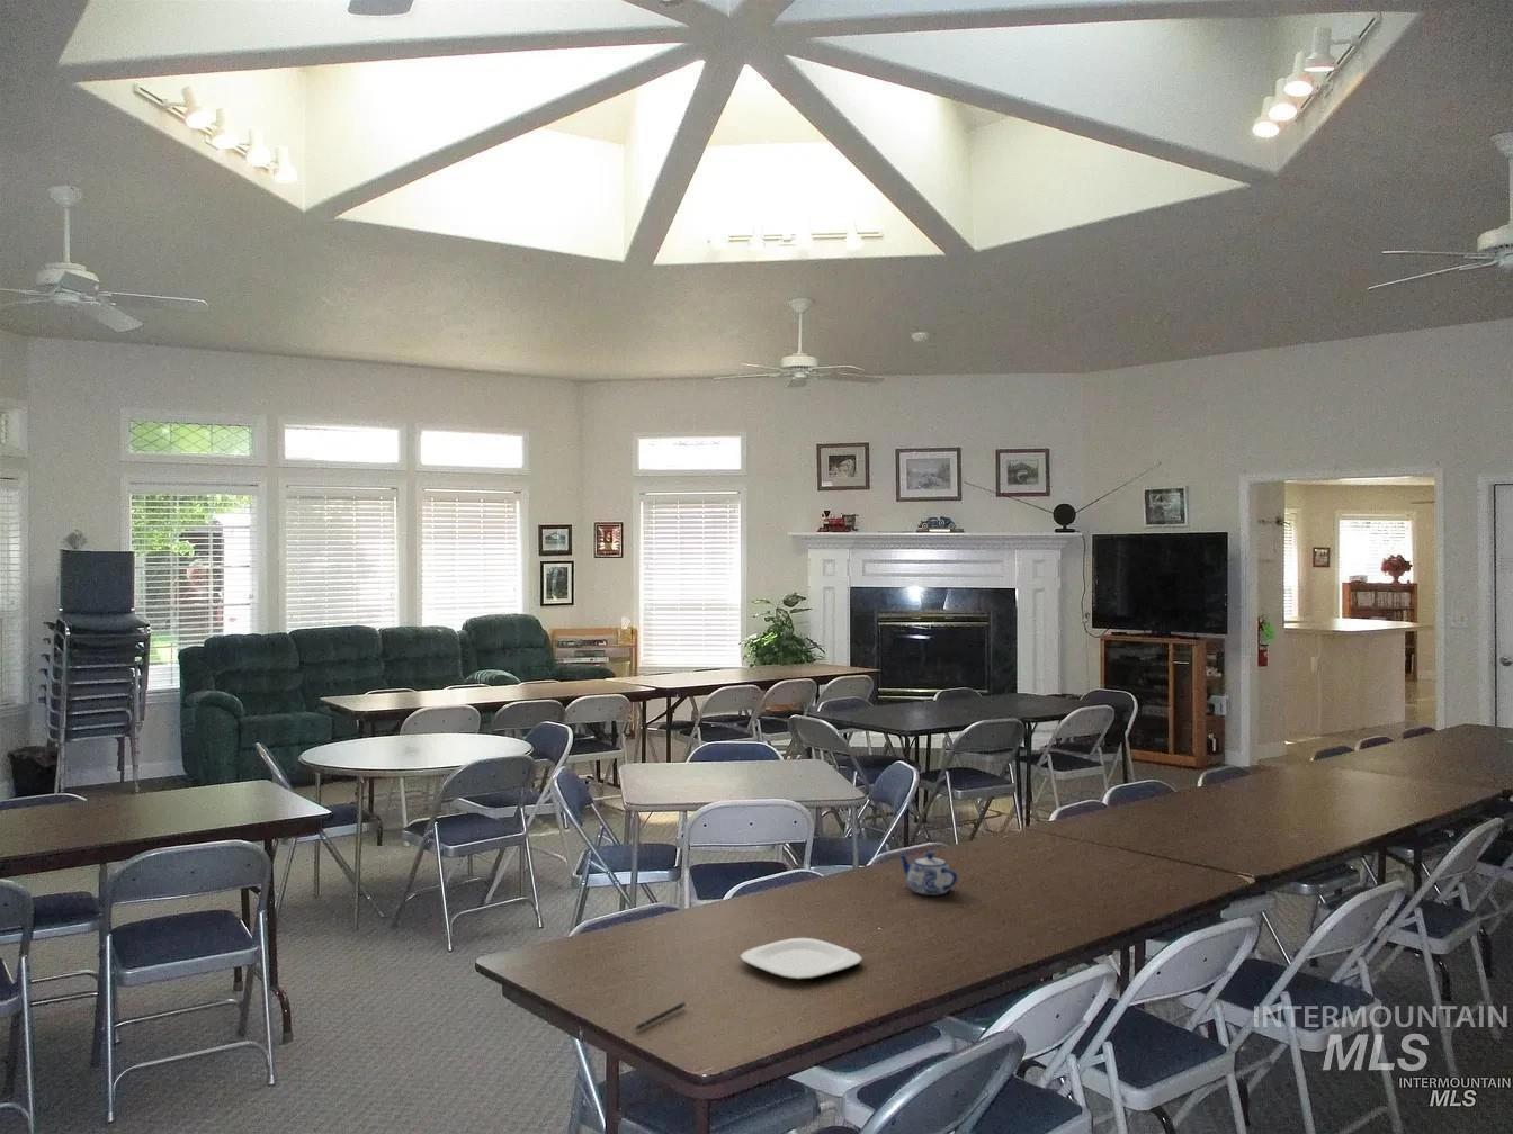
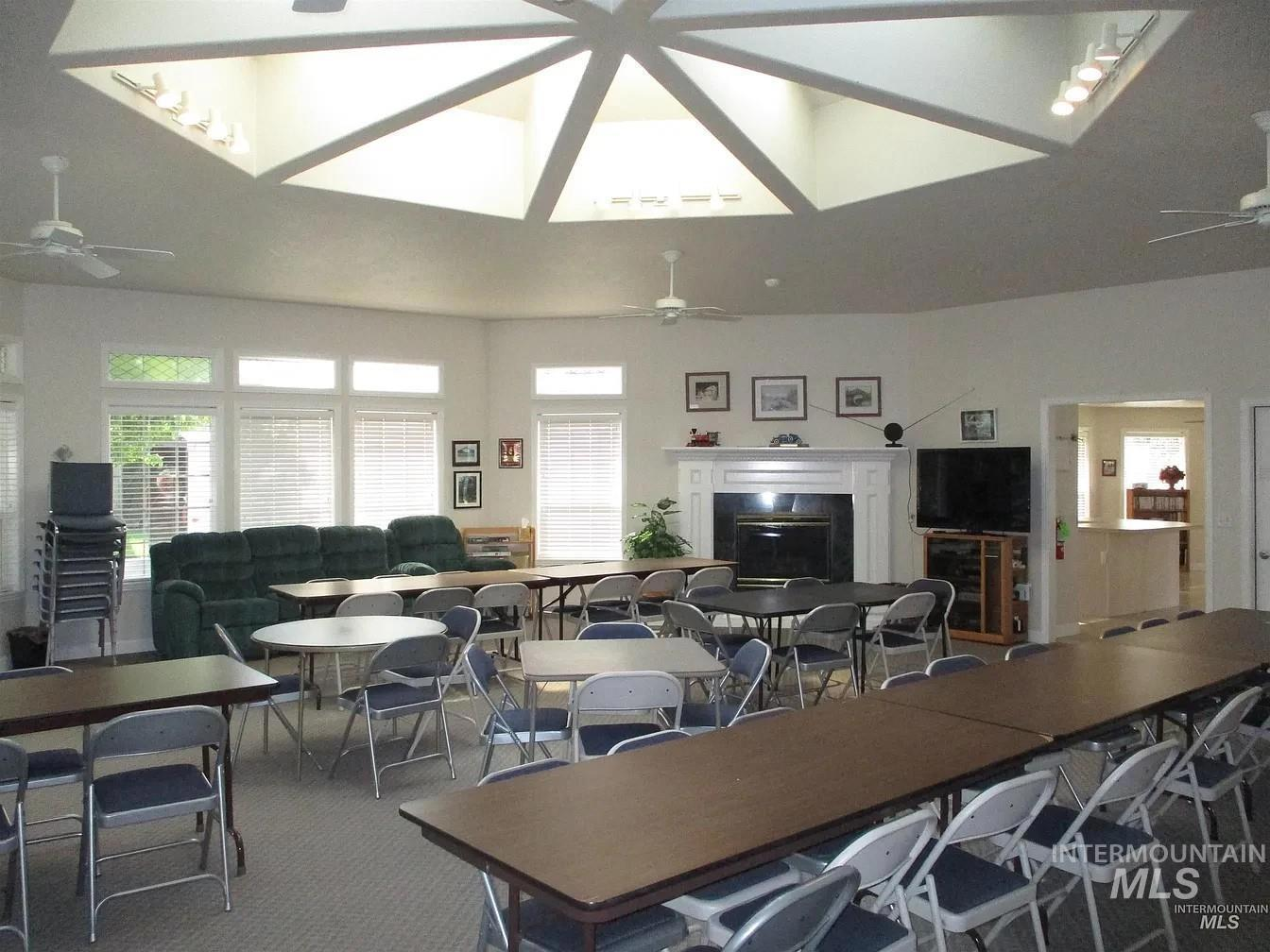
- pen [634,1002,686,1030]
- teapot [898,852,958,897]
- plate [739,937,864,982]
